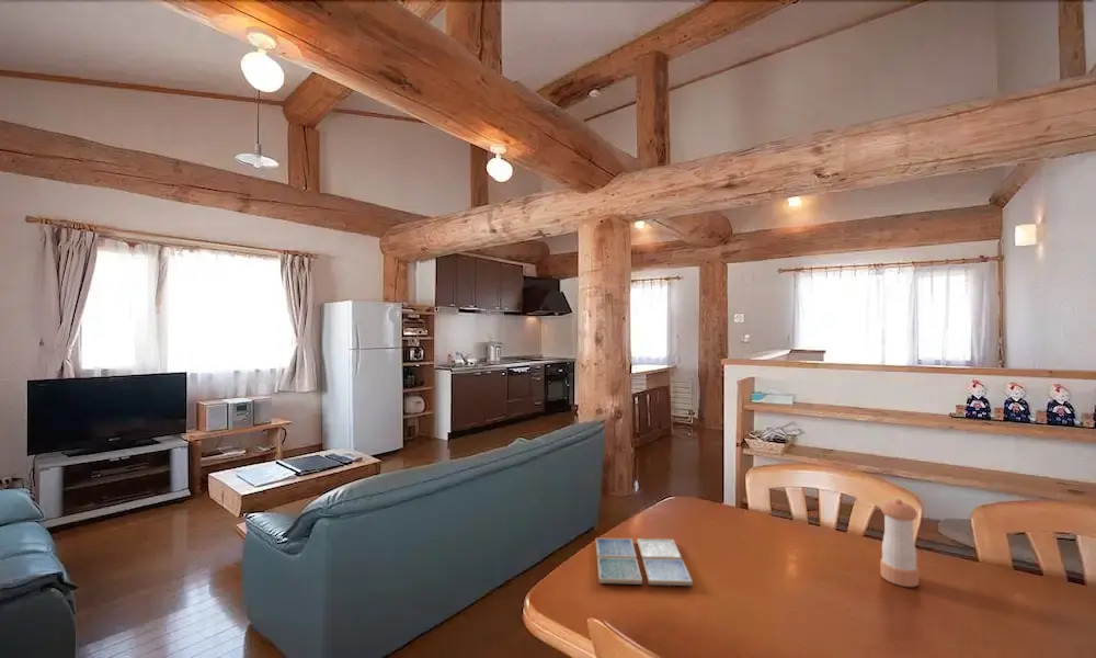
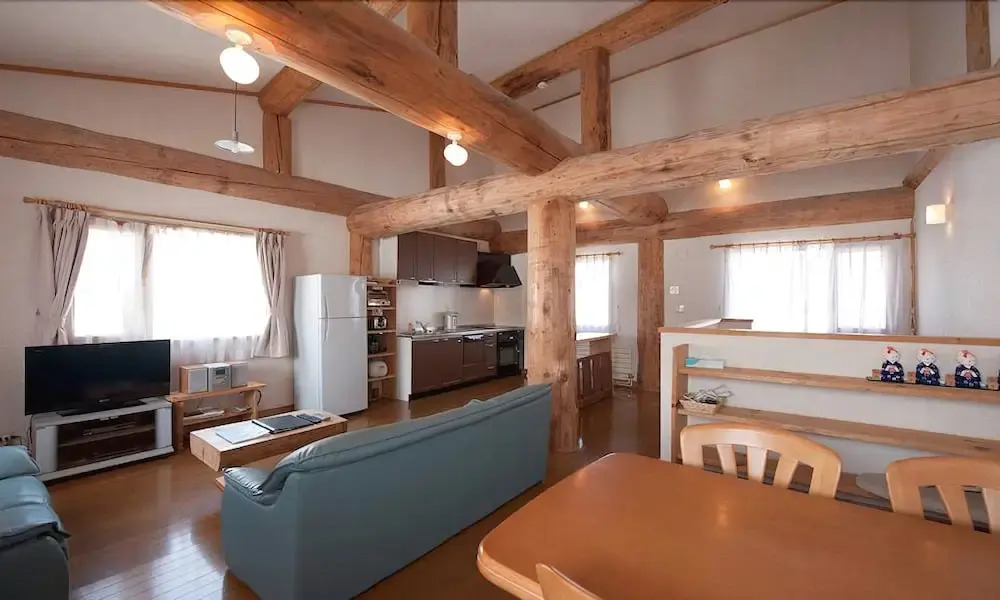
- drink coaster [595,537,694,587]
- pepper shaker [879,498,920,588]
